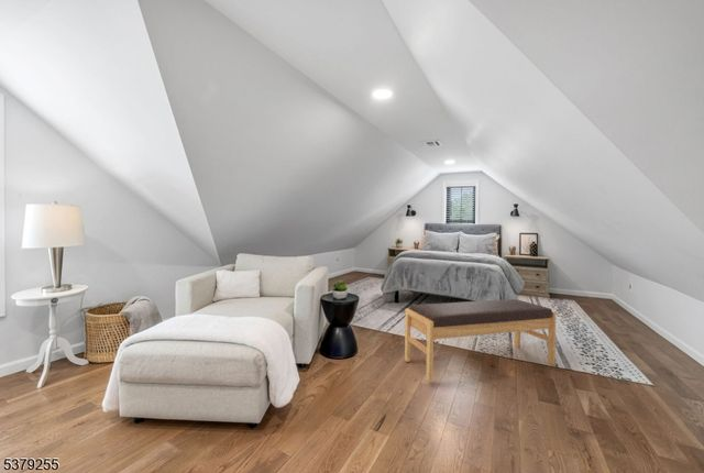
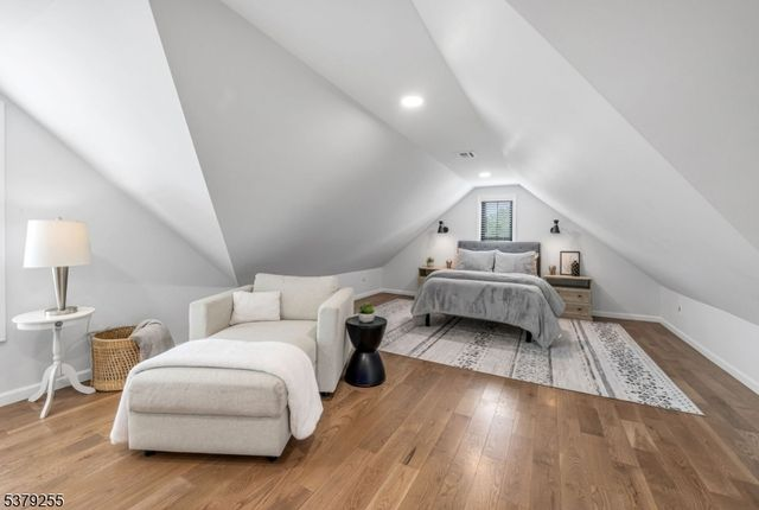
- bench [404,298,557,383]
